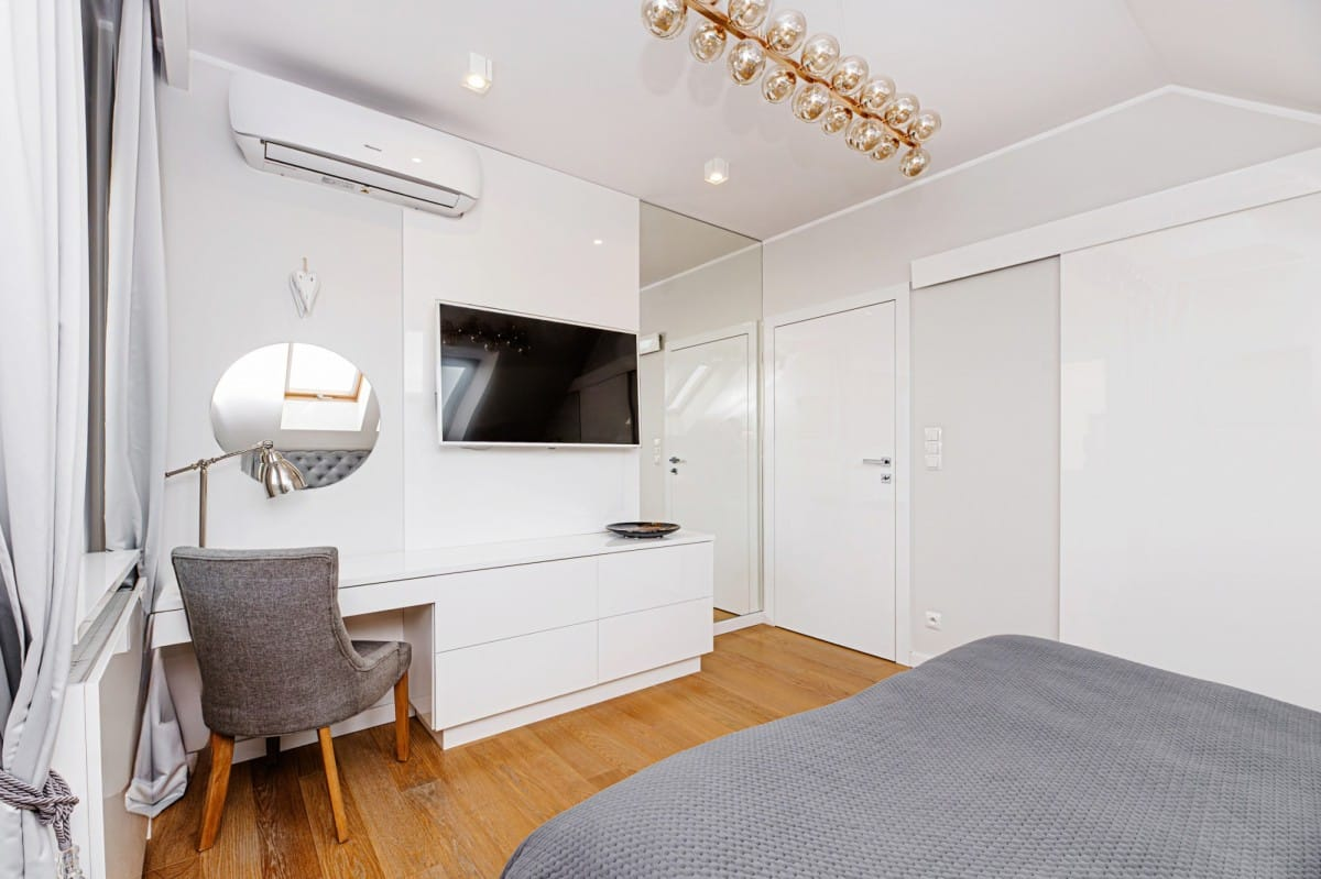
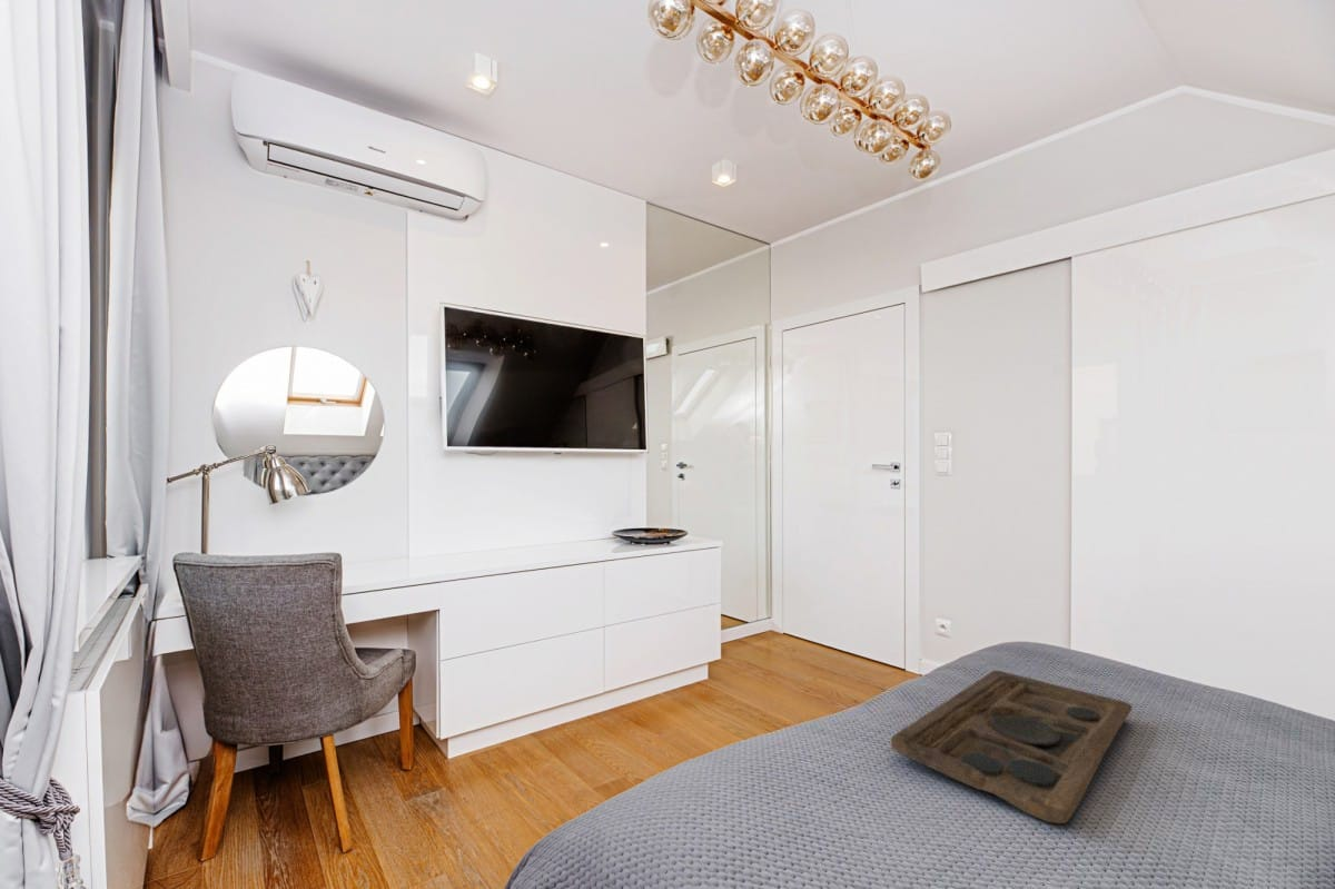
+ decorative tray [890,670,1134,824]
